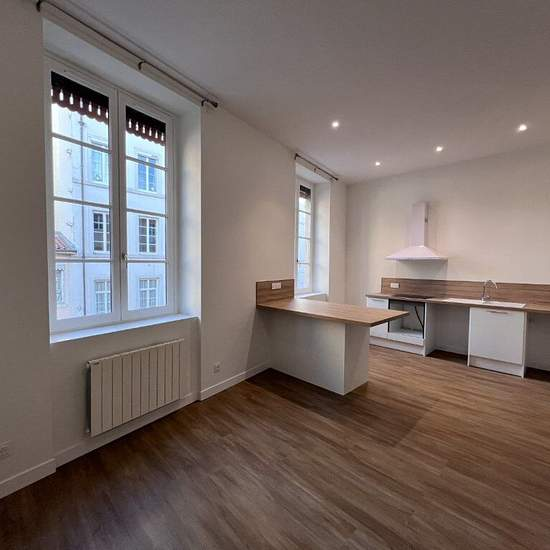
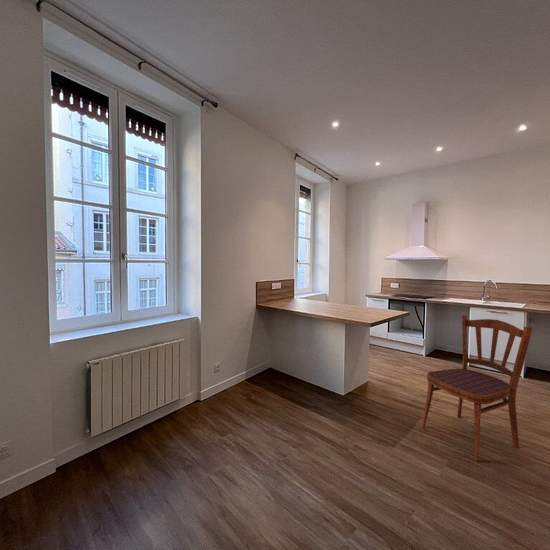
+ dining chair [421,314,534,462]
